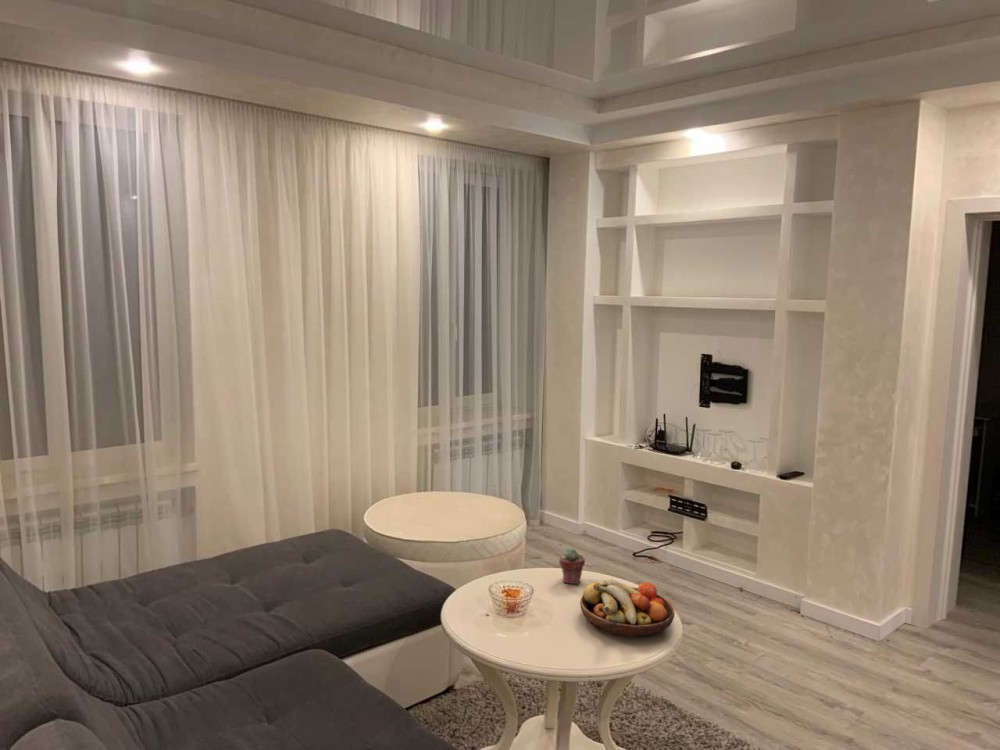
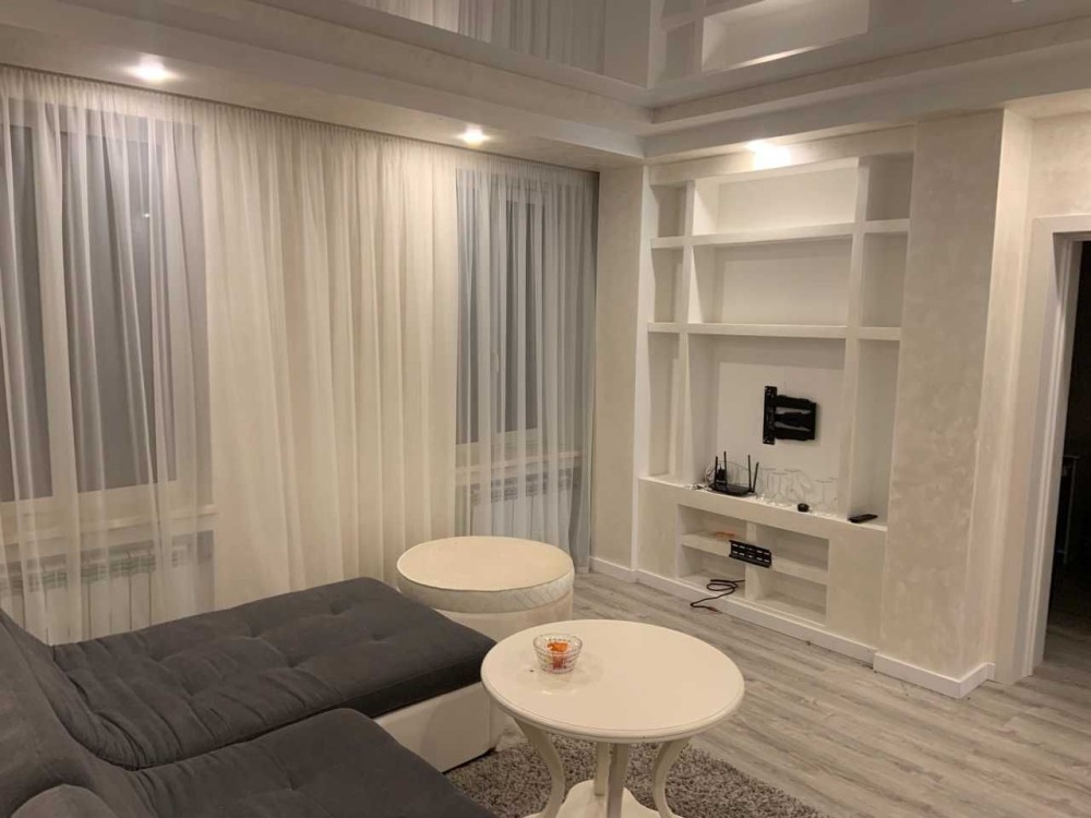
- fruit bowl [579,579,676,638]
- potted succulent [558,547,586,585]
